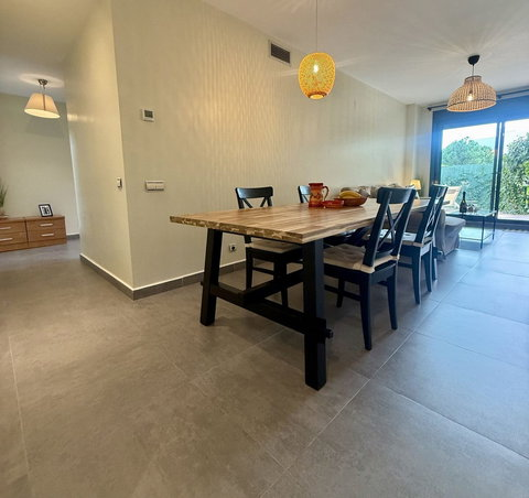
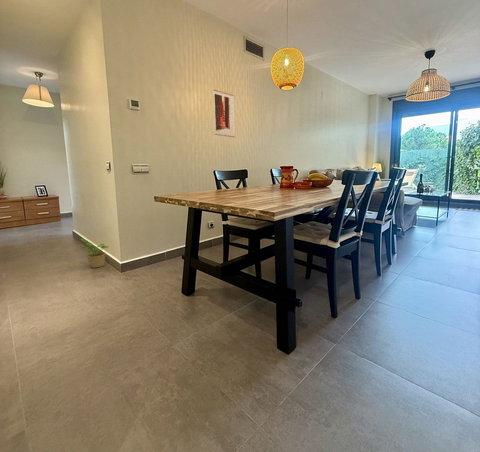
+ potted plant [80,238,110,269]
+ wall art [212,88,236,138]
